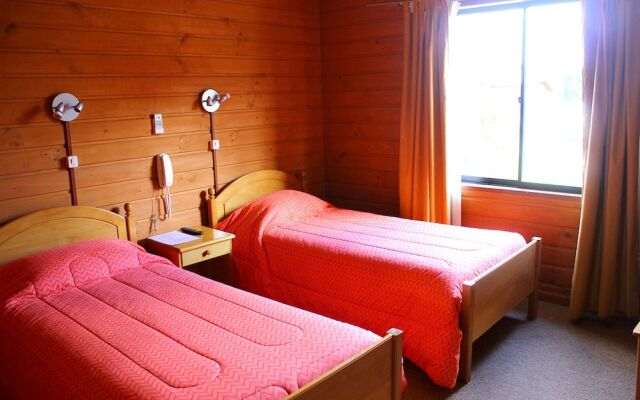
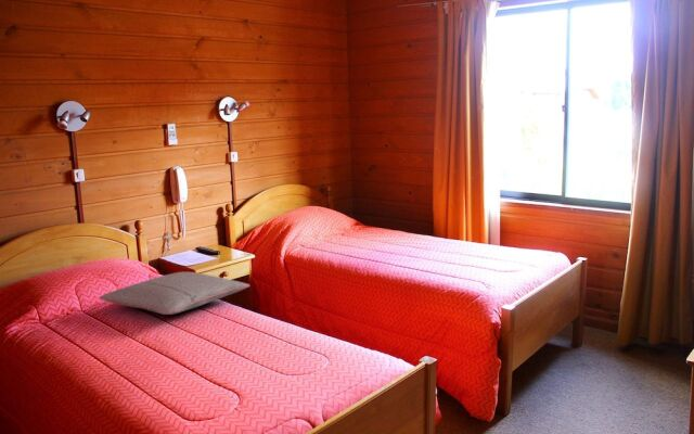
+ pillow [99,271,250,316]
